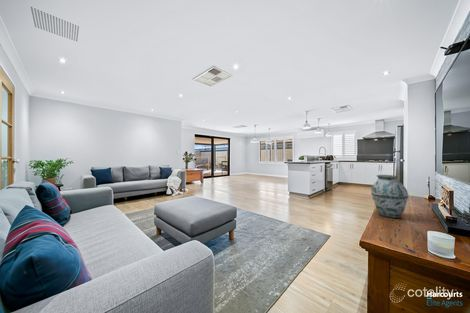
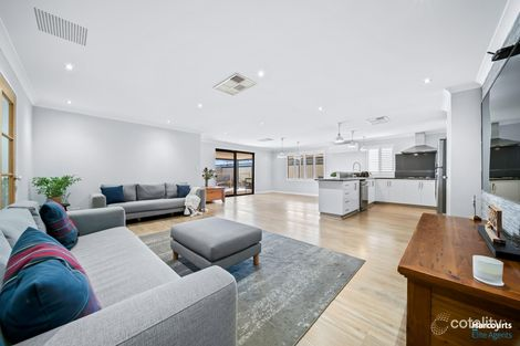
- vase [370,174,410,219]
